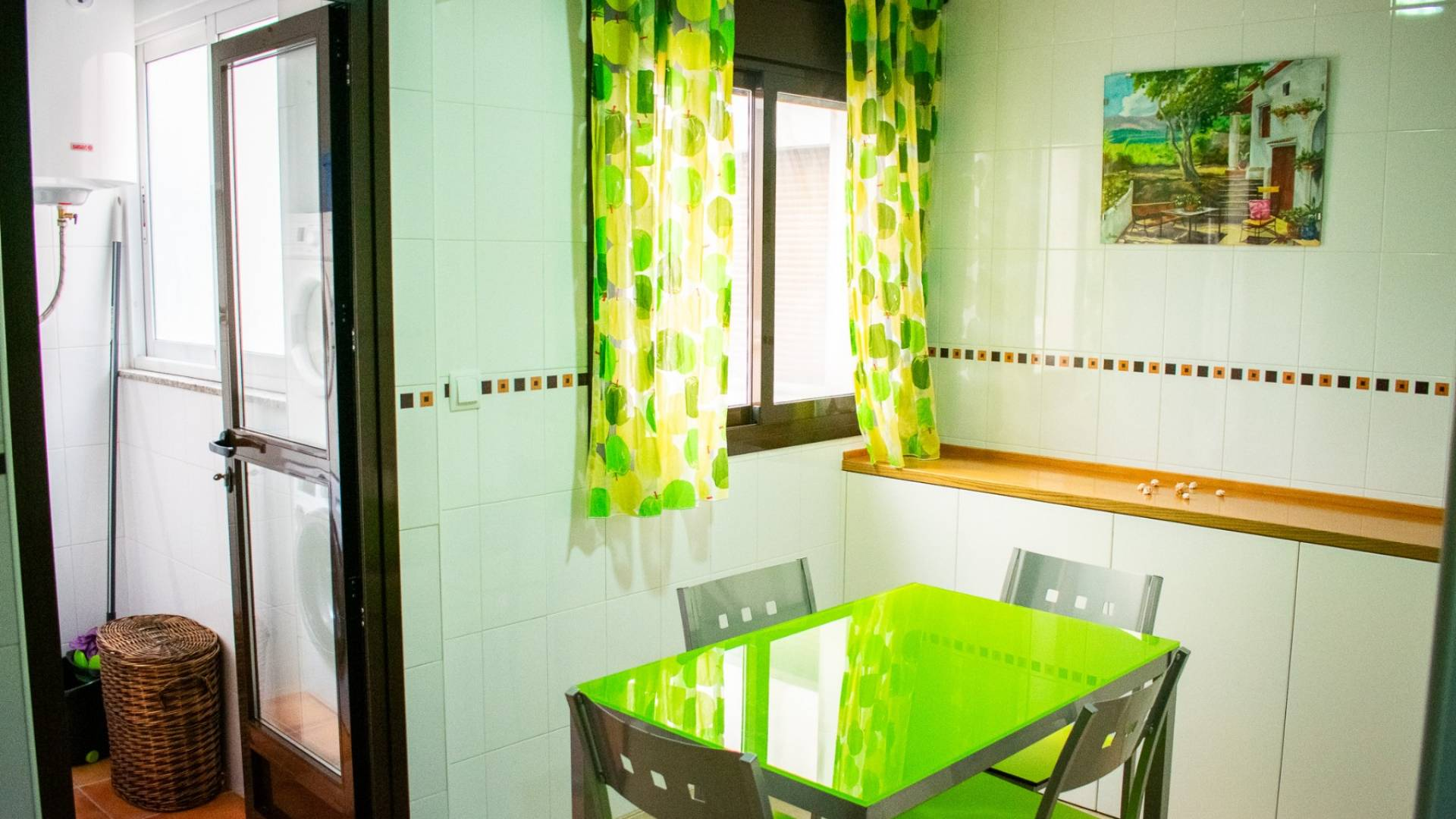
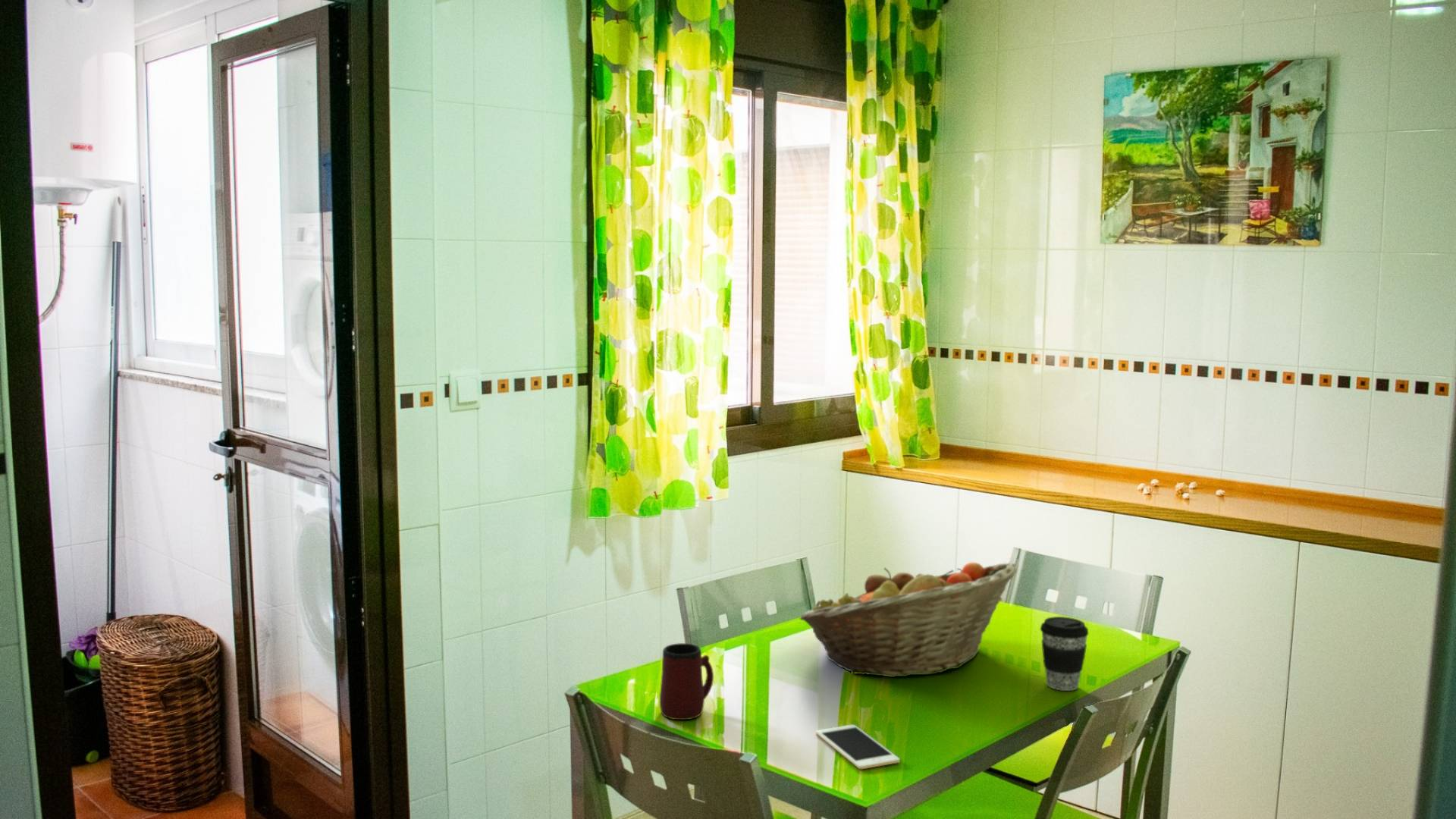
+ fruit basket [799,561,1018,678]
+ coffee cup [1040,616,1089,692]
+ mug [659,642,714,720]
+ cell phone [815,724,901,770]
